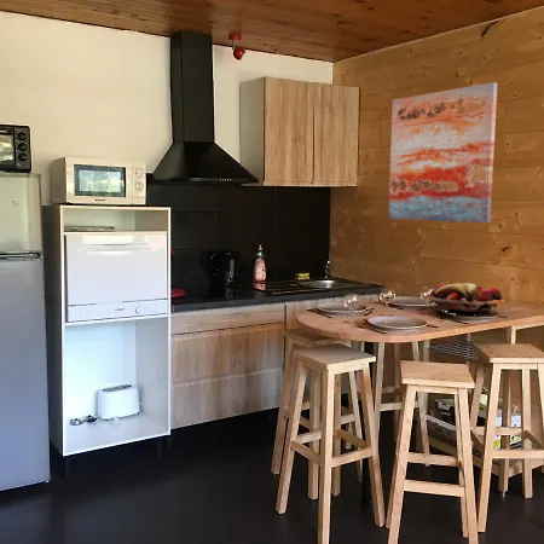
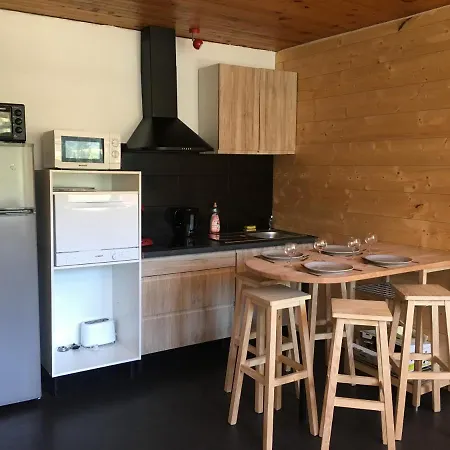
- wall art [387,81,498,224]
- fruit basket [429,282,505,316]
